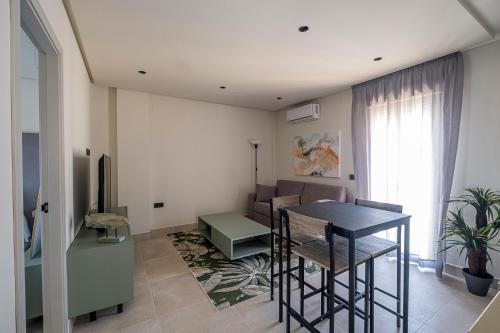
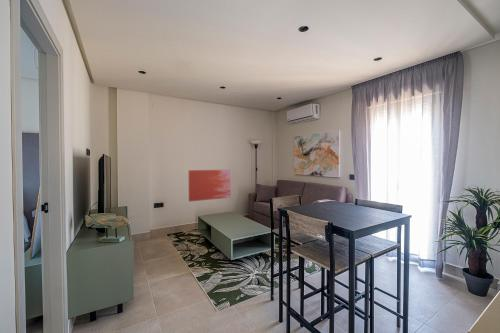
+ wall art [188,169,232,203]
